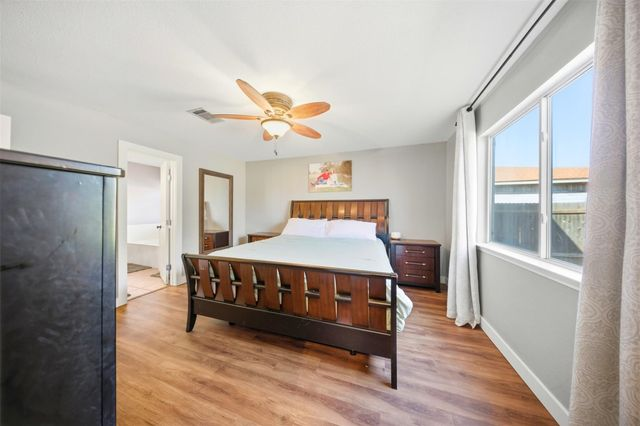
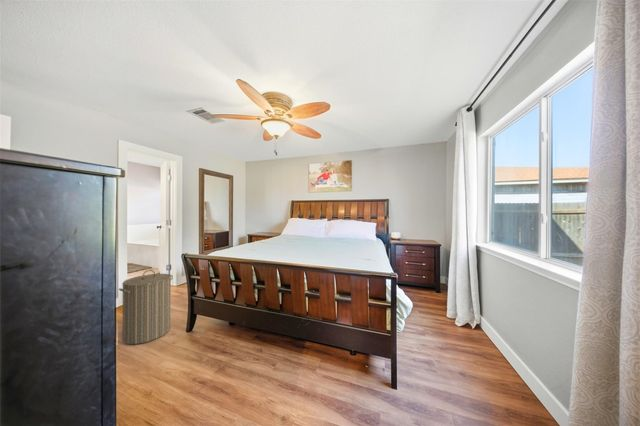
+ laundry hamper [118,269,174,345]
